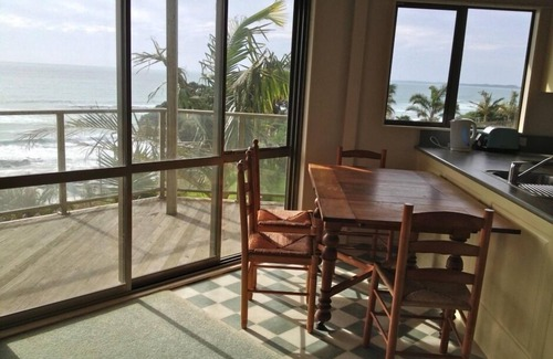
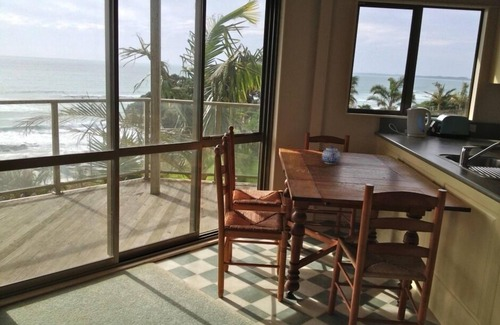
+ teapot [321,145,341,165]
